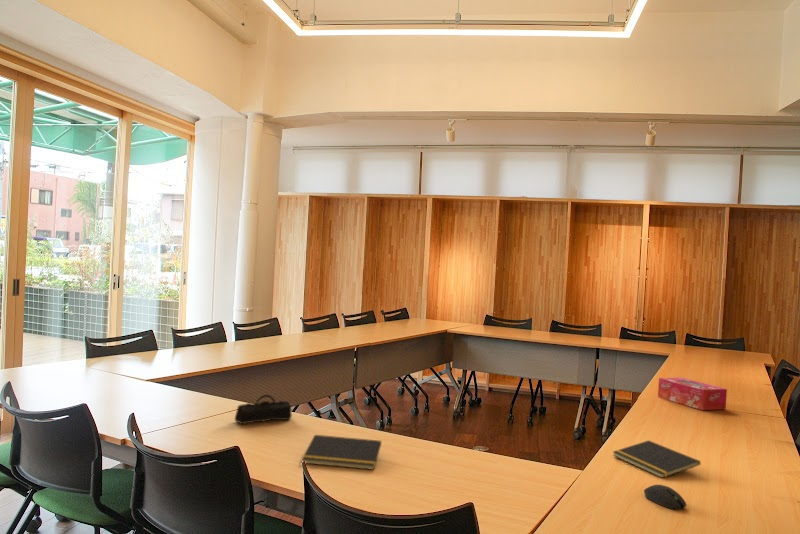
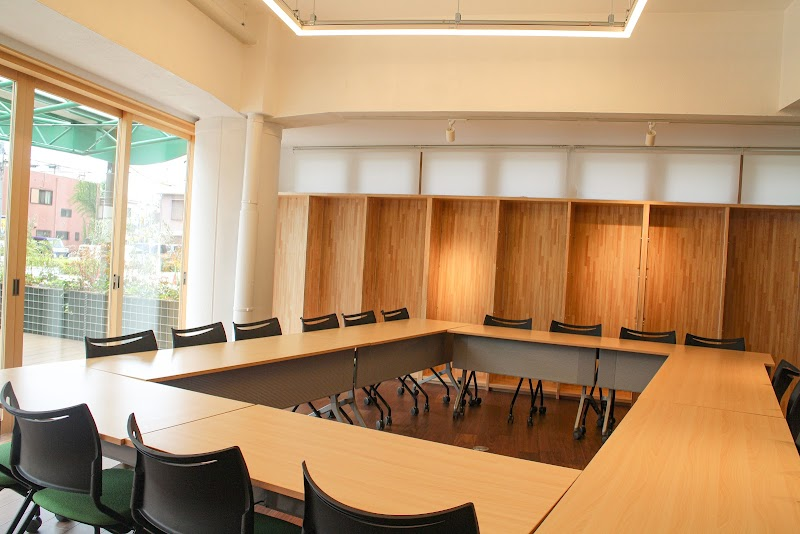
- computer mouse [643,484,687,511]
- tissue box [657,377,728,411]
- pencil case [234,394,293,425]
- notepad [301,434,382,471]
- notepad [612,439,702,479]
